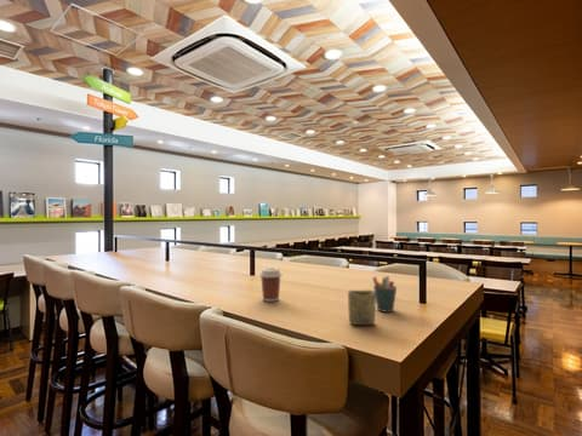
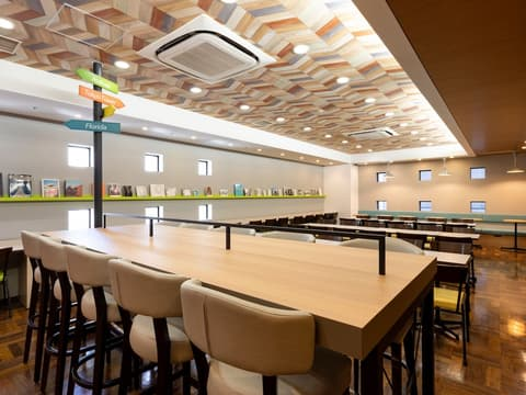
- pen holder [371,275,398,314]
- cup [347,289,377,326]
- coffee cup [258,266,284,303]
